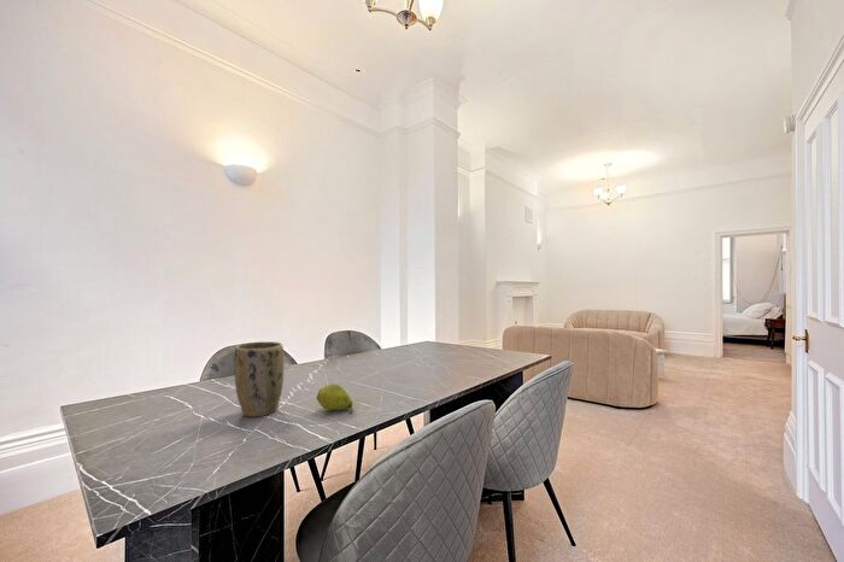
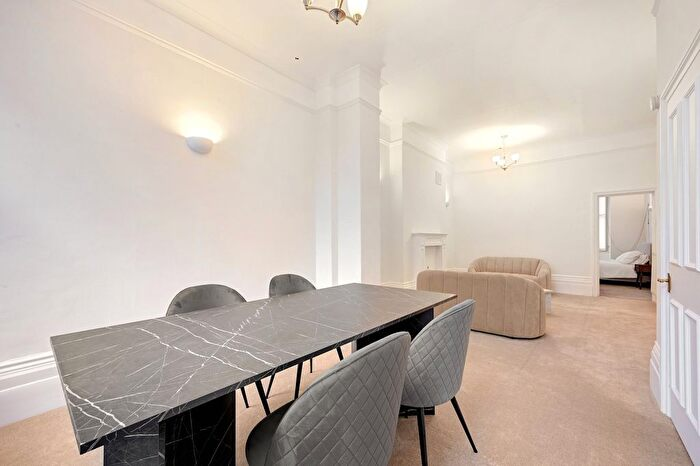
- fruit [316,382,354,415]
- plant pot [234,340,285,417]
